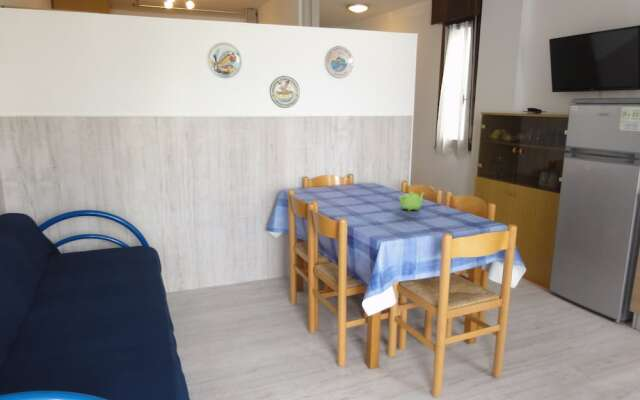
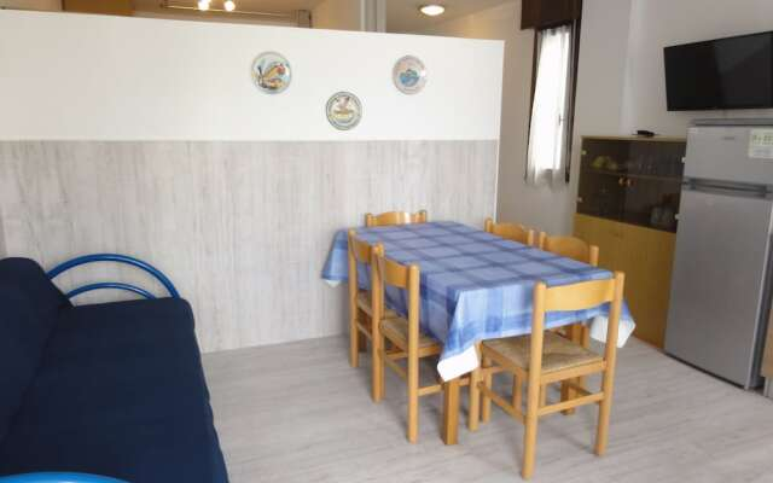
- teapot [398,191,426,212]
